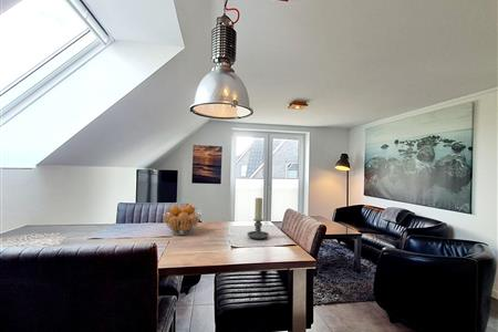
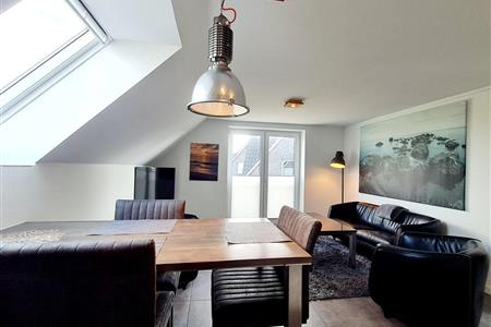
- fruit basket [162,204,203,236]
- candle holder [247,197,270,240]
